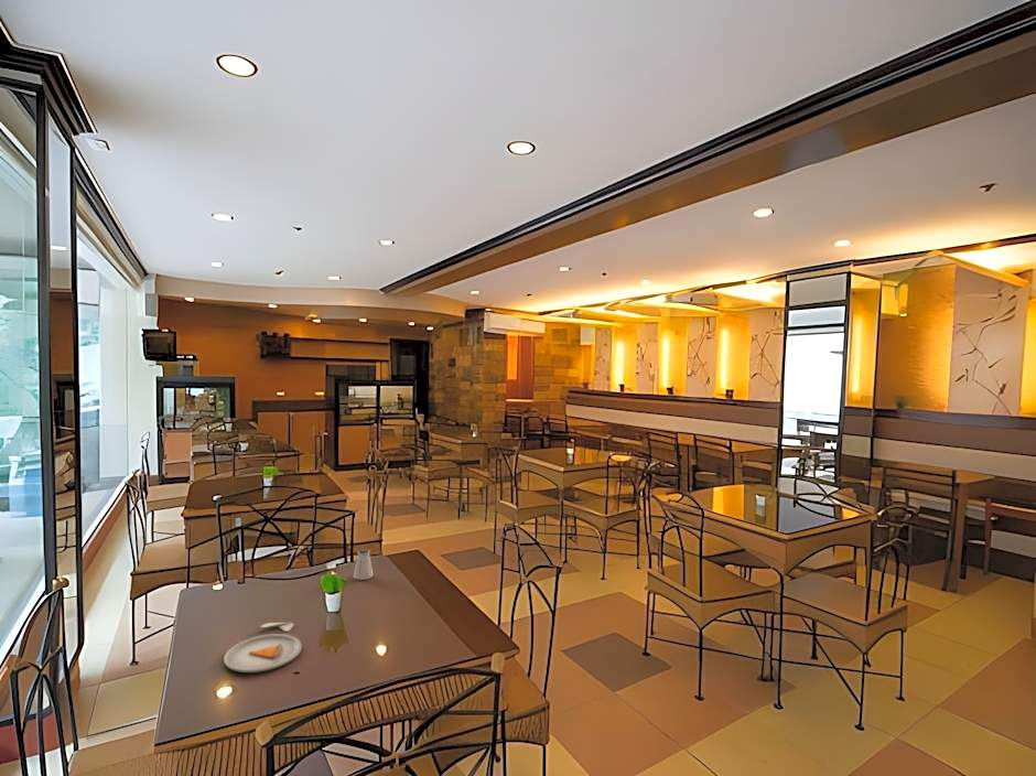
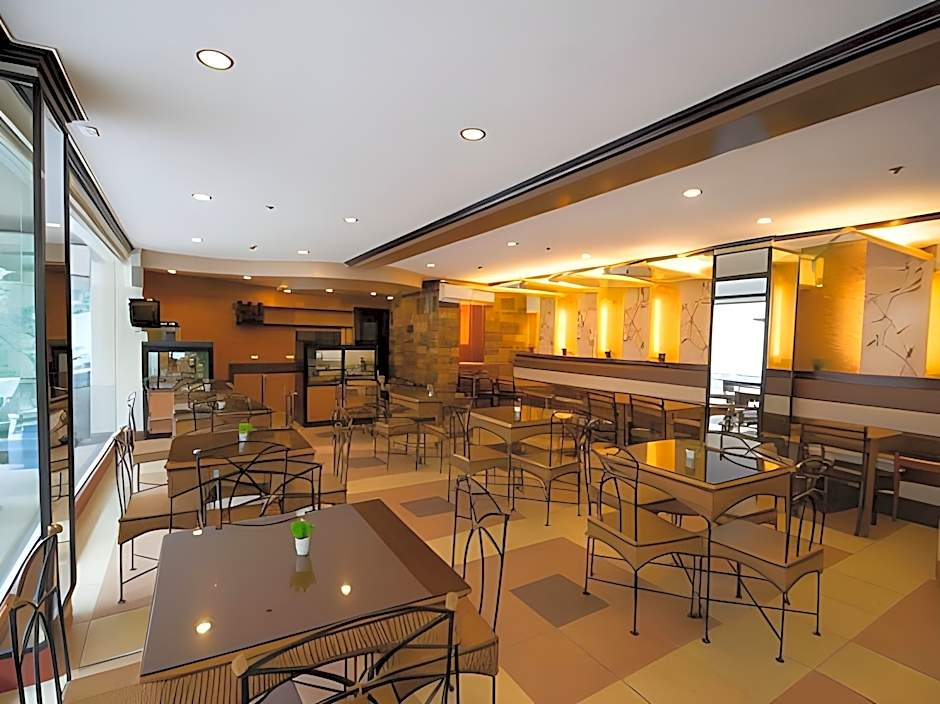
- dinner plate [223,622,303,673]
- saltshaker [352,548,374,581]
